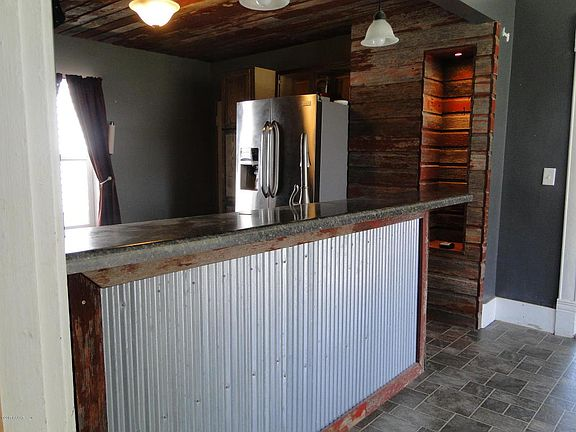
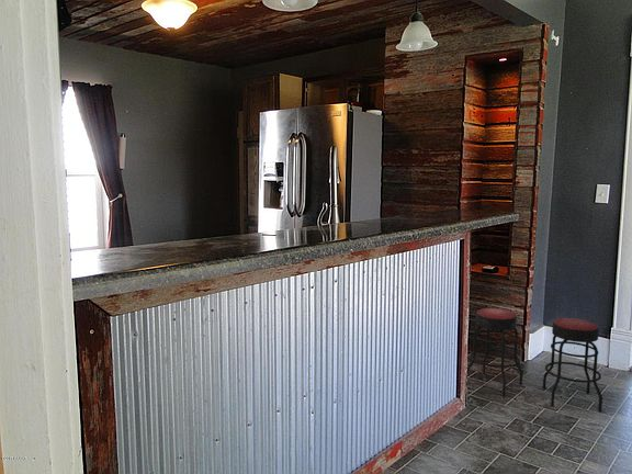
+ bar stool [465,307,603,413]
